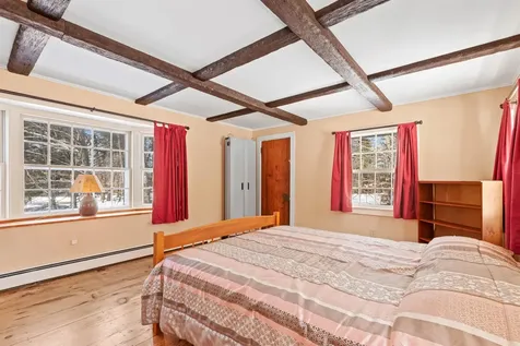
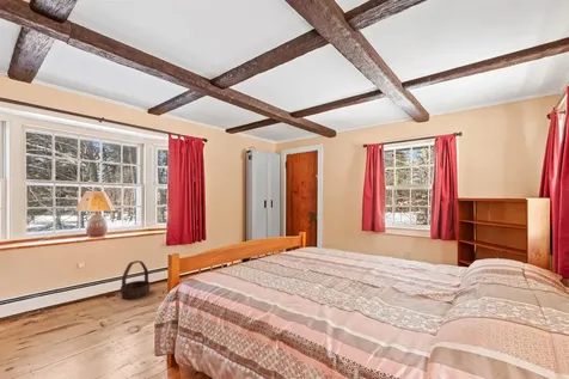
+ basket [120,259,151,300]
